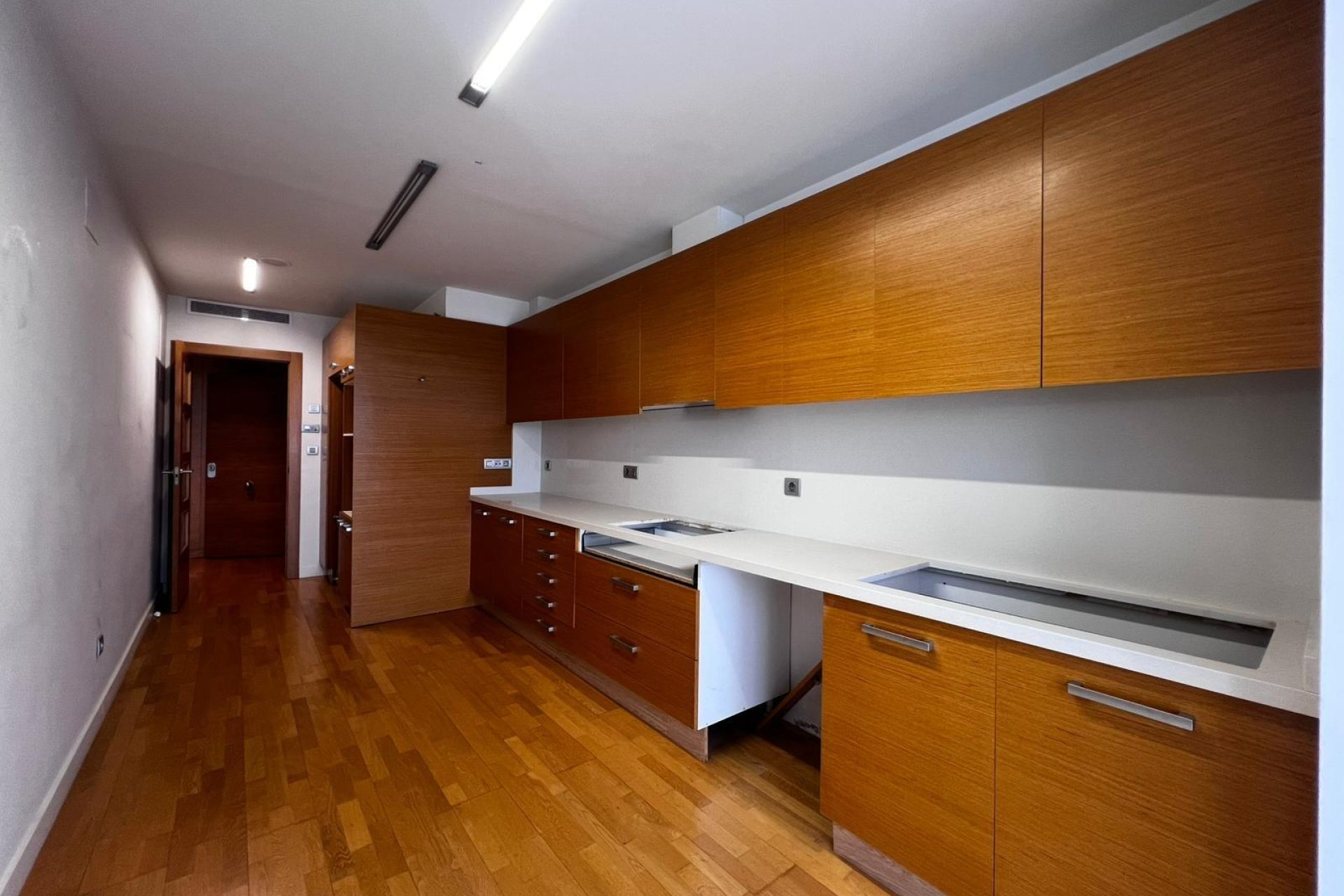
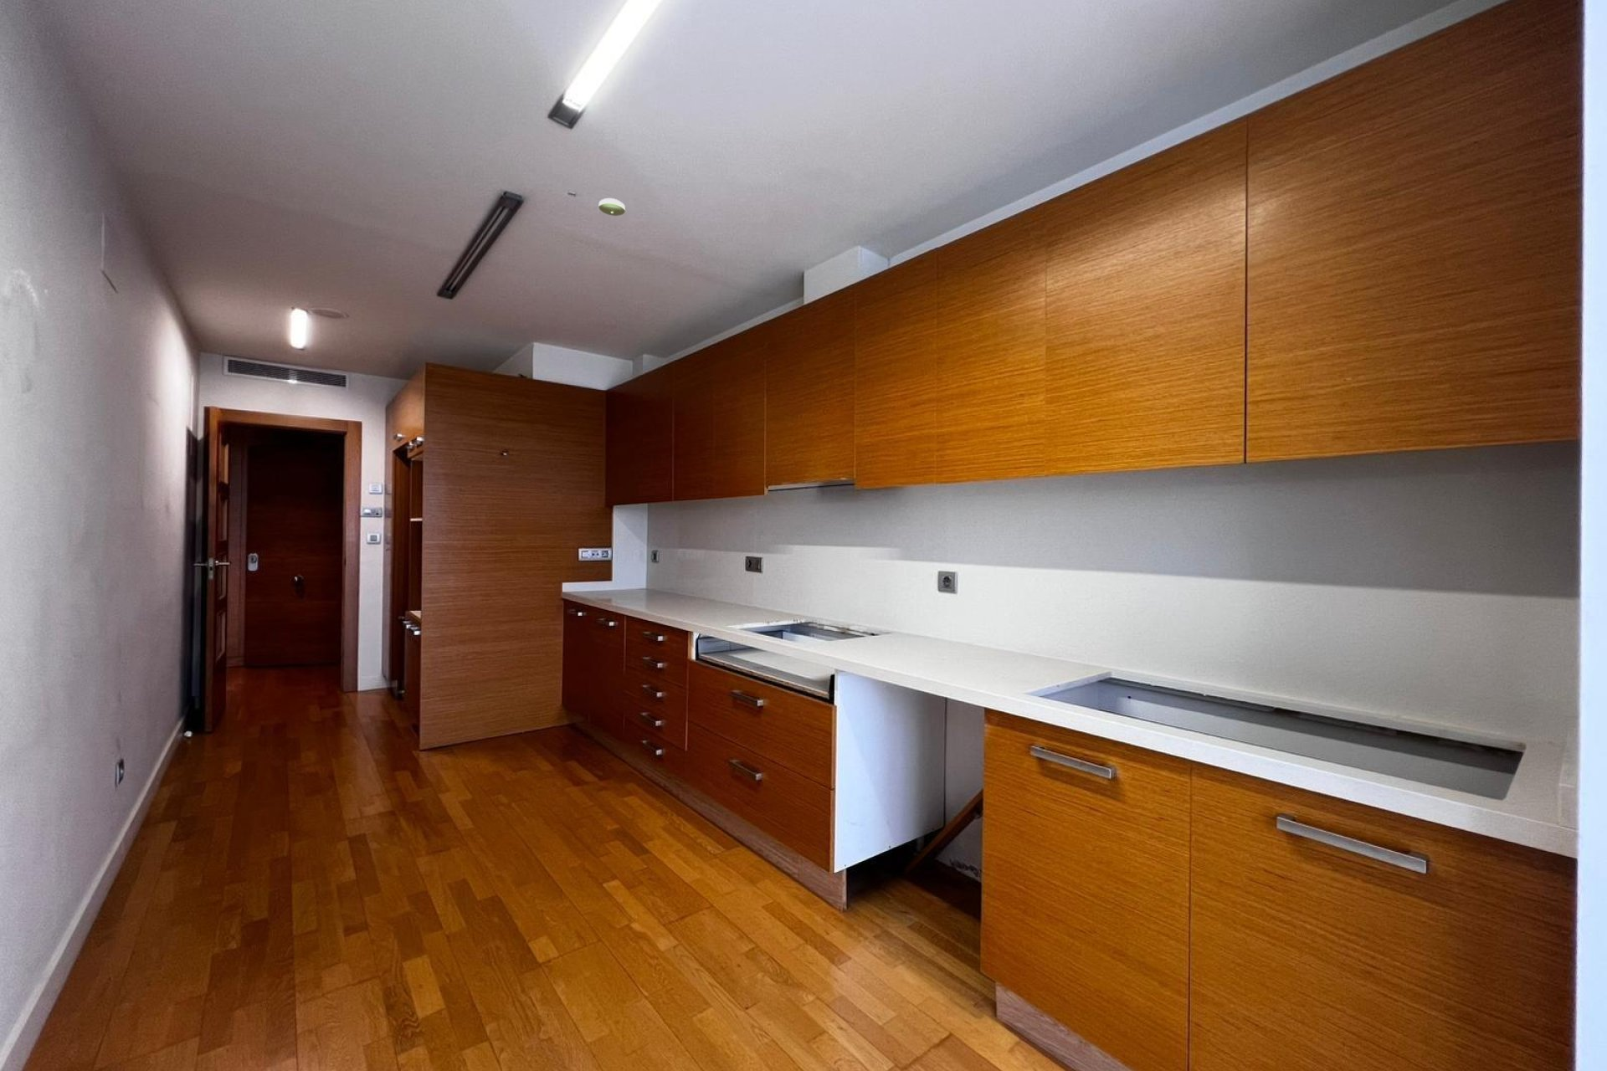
+ smoke detector [598,197,627,216]
